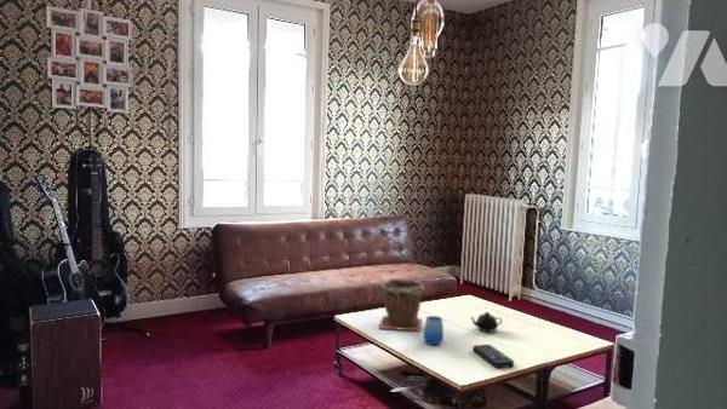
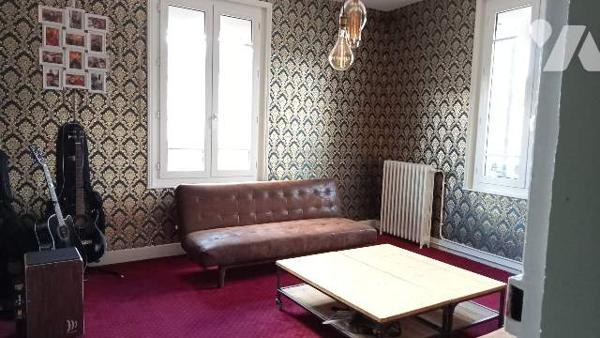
- plant pot [377,276,425,333]
- remote control [471,344,515,369]
- teapot [469,311,503,333]
- cup [423,315,445,346]
